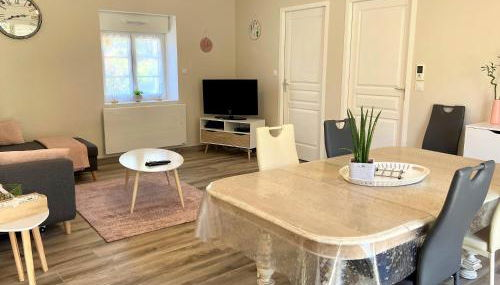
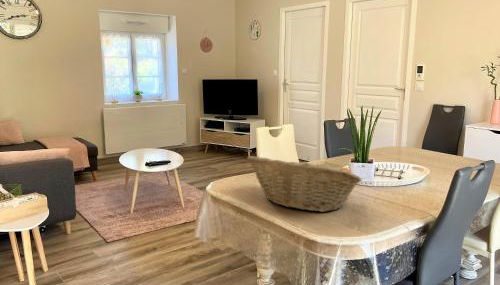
+ fruit basket [246,155,363,213]
